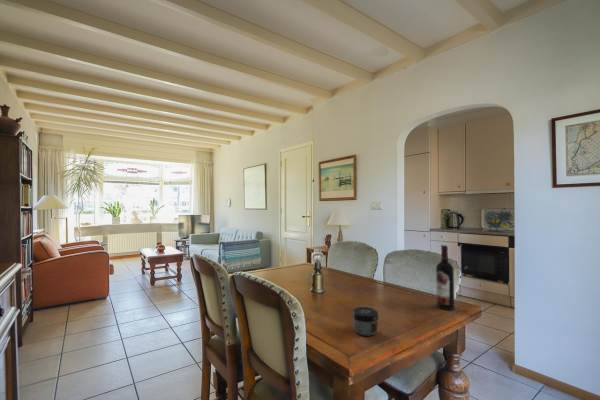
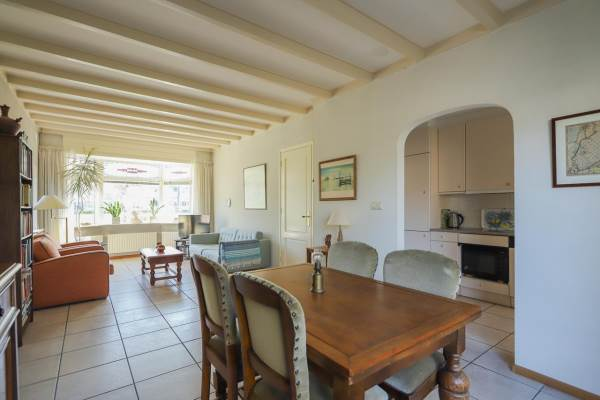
- wine bottle [435,244,455,311]
- jar [351,306,379,337]
